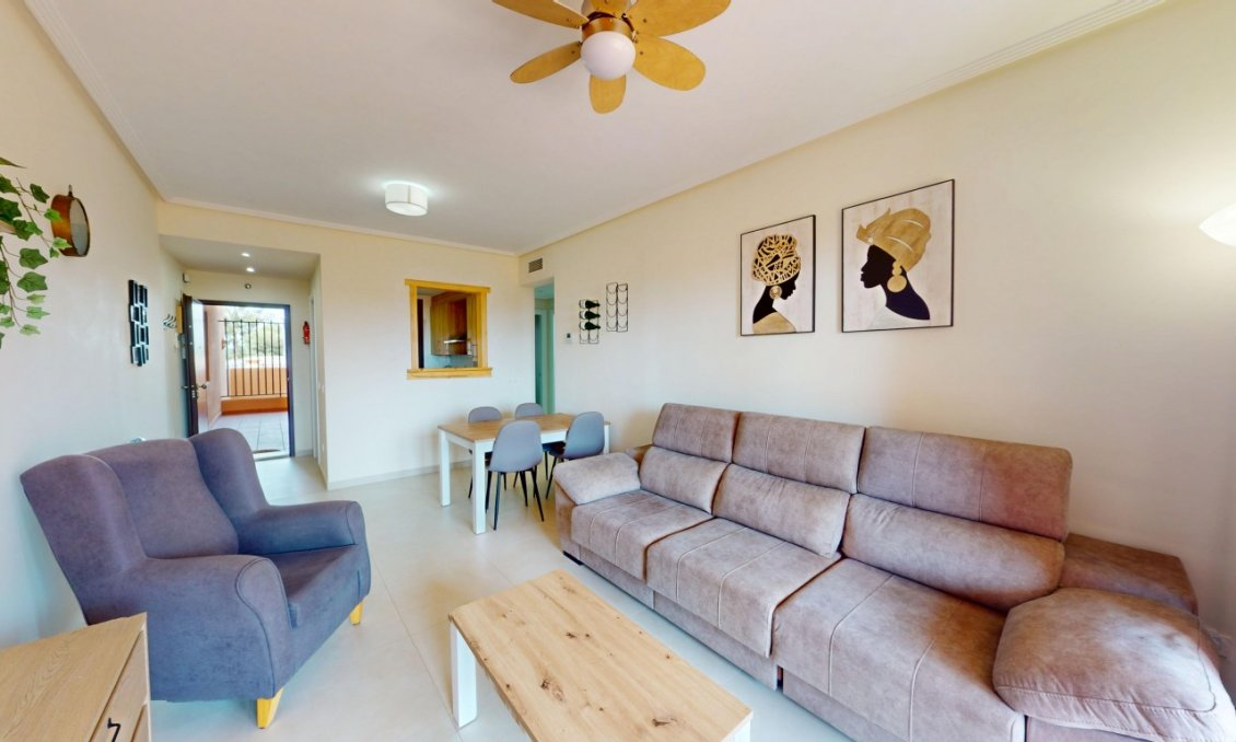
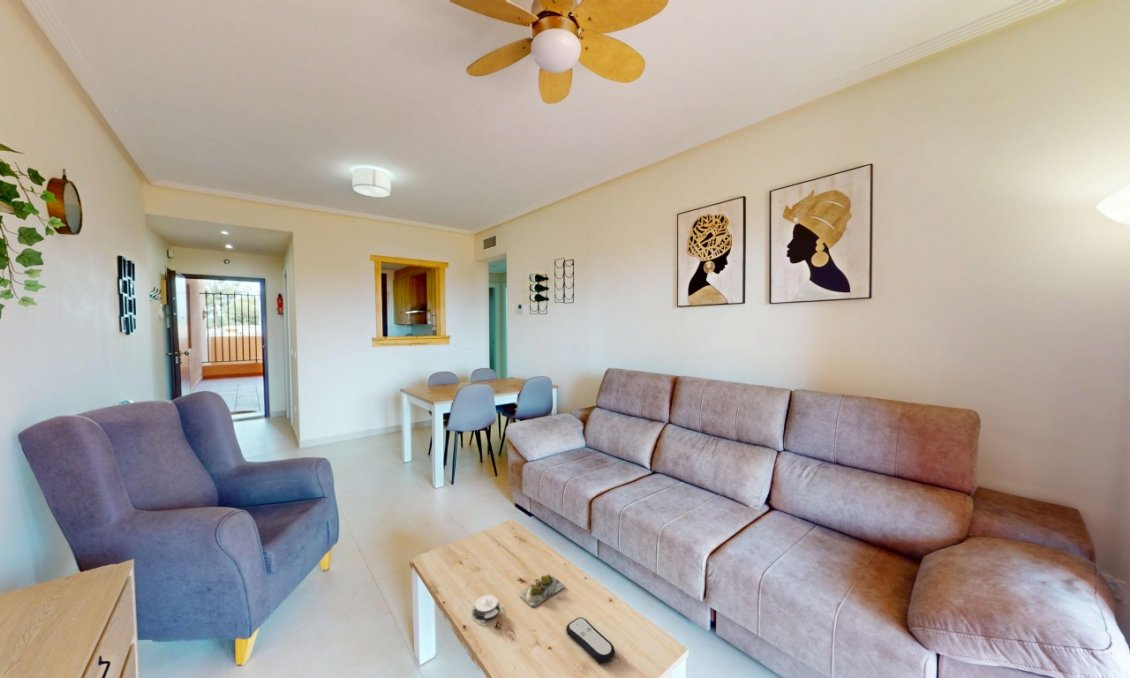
+ architectural model [470,594,503,623]
+ remote control [565,616,616,663]
+ succulent plant [519,573,566,608]
